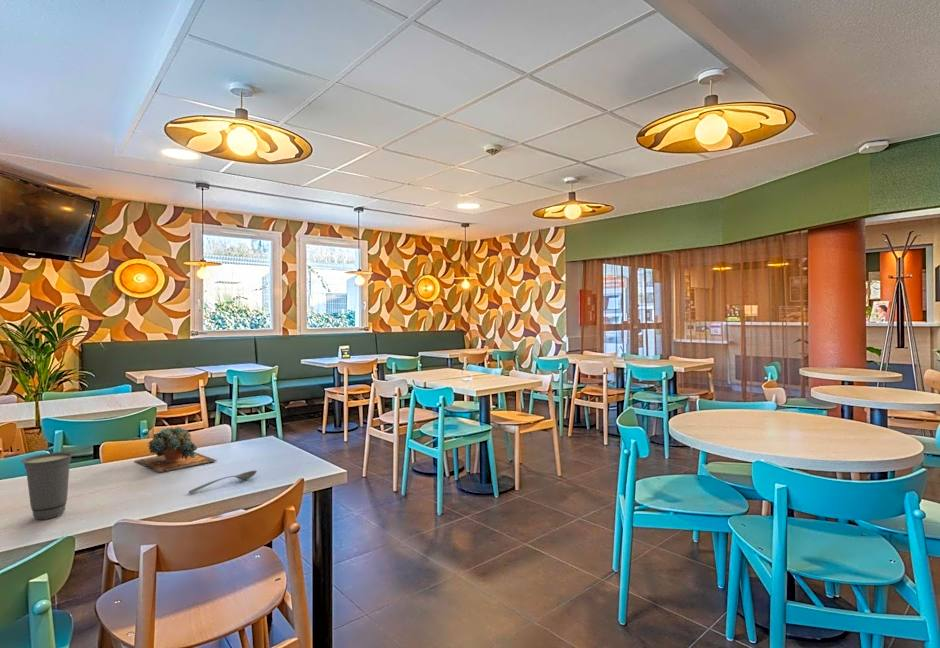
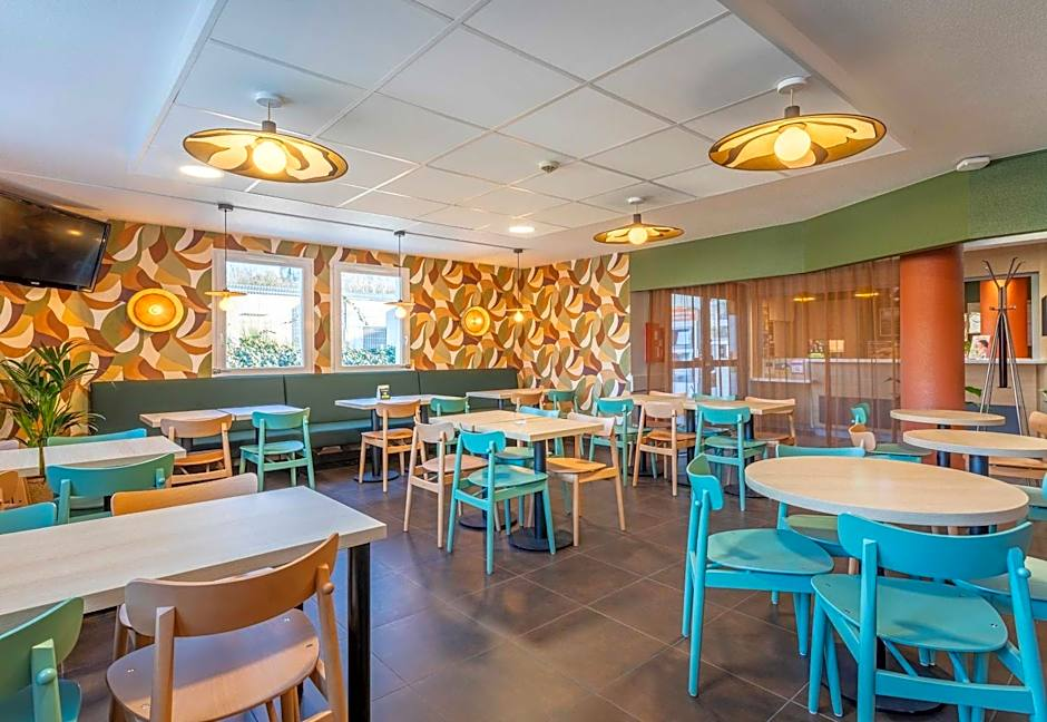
- cup [19,451,76,520]
- succulent plant [134,426,218,473]
- soupspoon [188,470,258,494]
